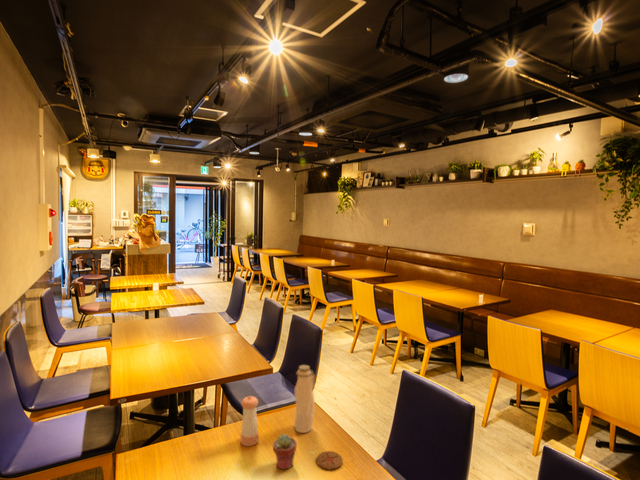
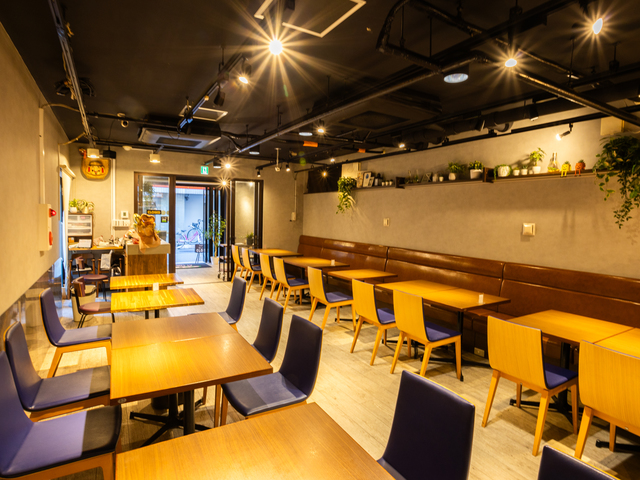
- potted succulent [272,433,298,470]
- pepper shaker [240,395,259,447]
- water bottle [294,364,317,434]
- coaster [316,450,343,470]
